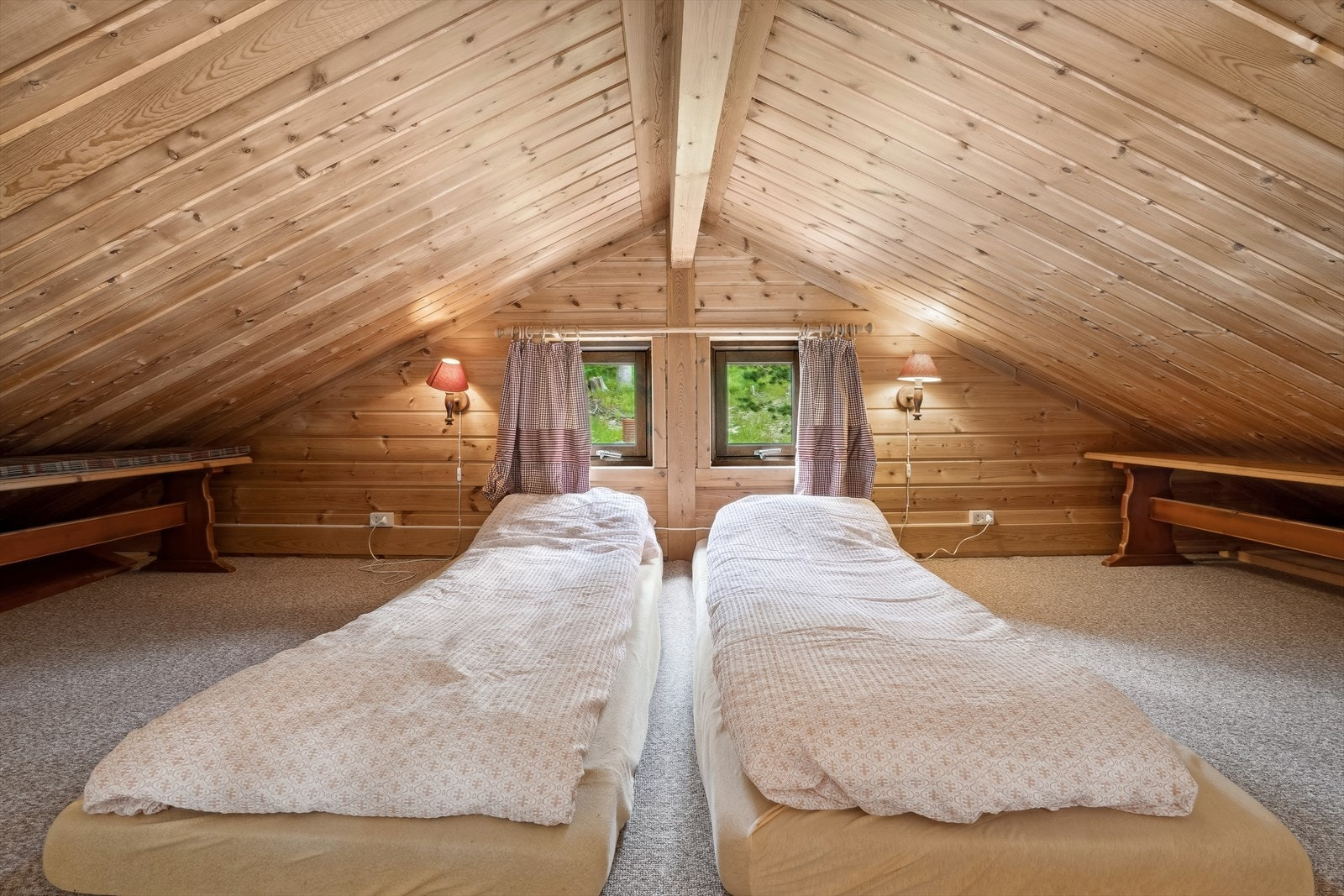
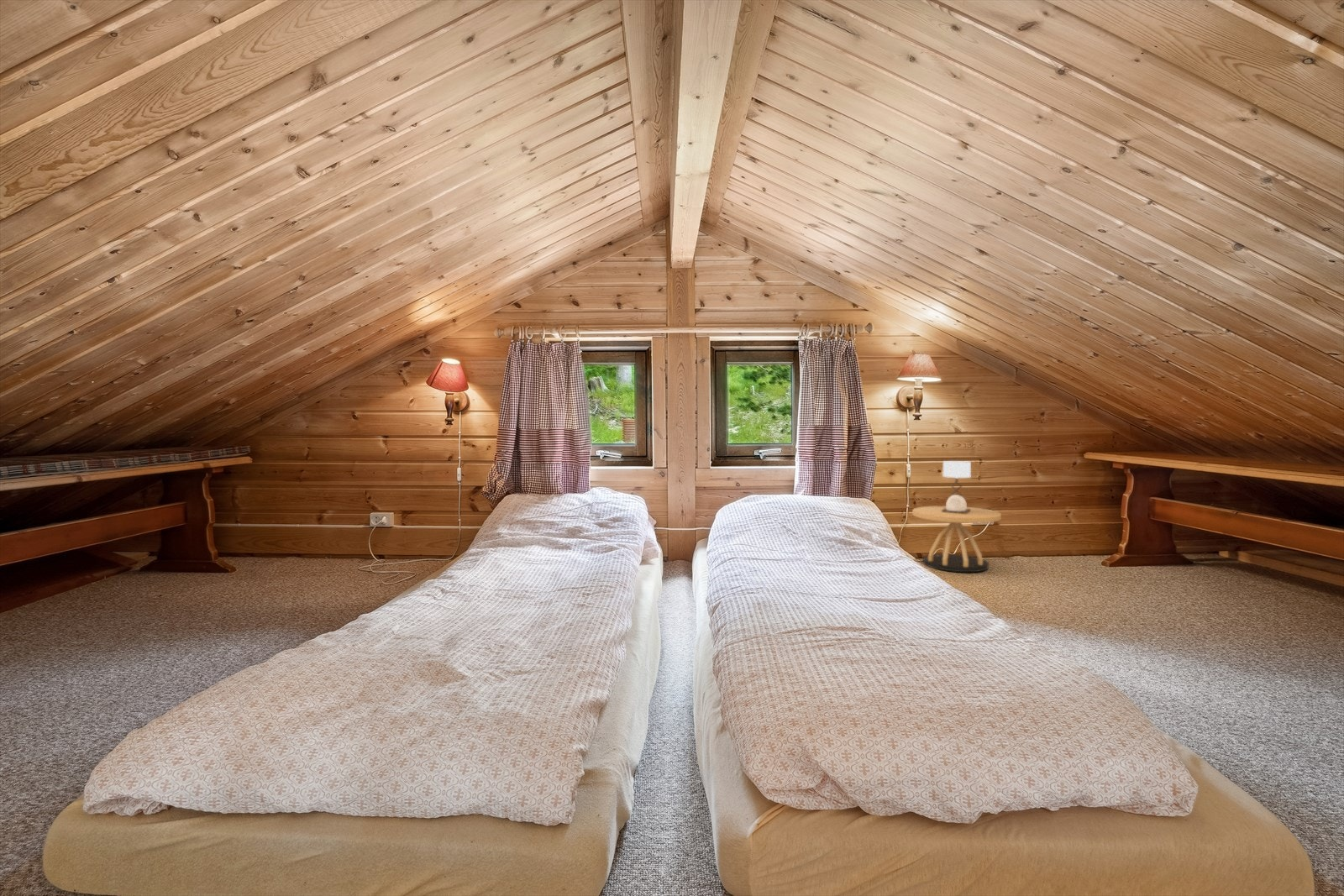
+ side table [911,460,1002,573]
